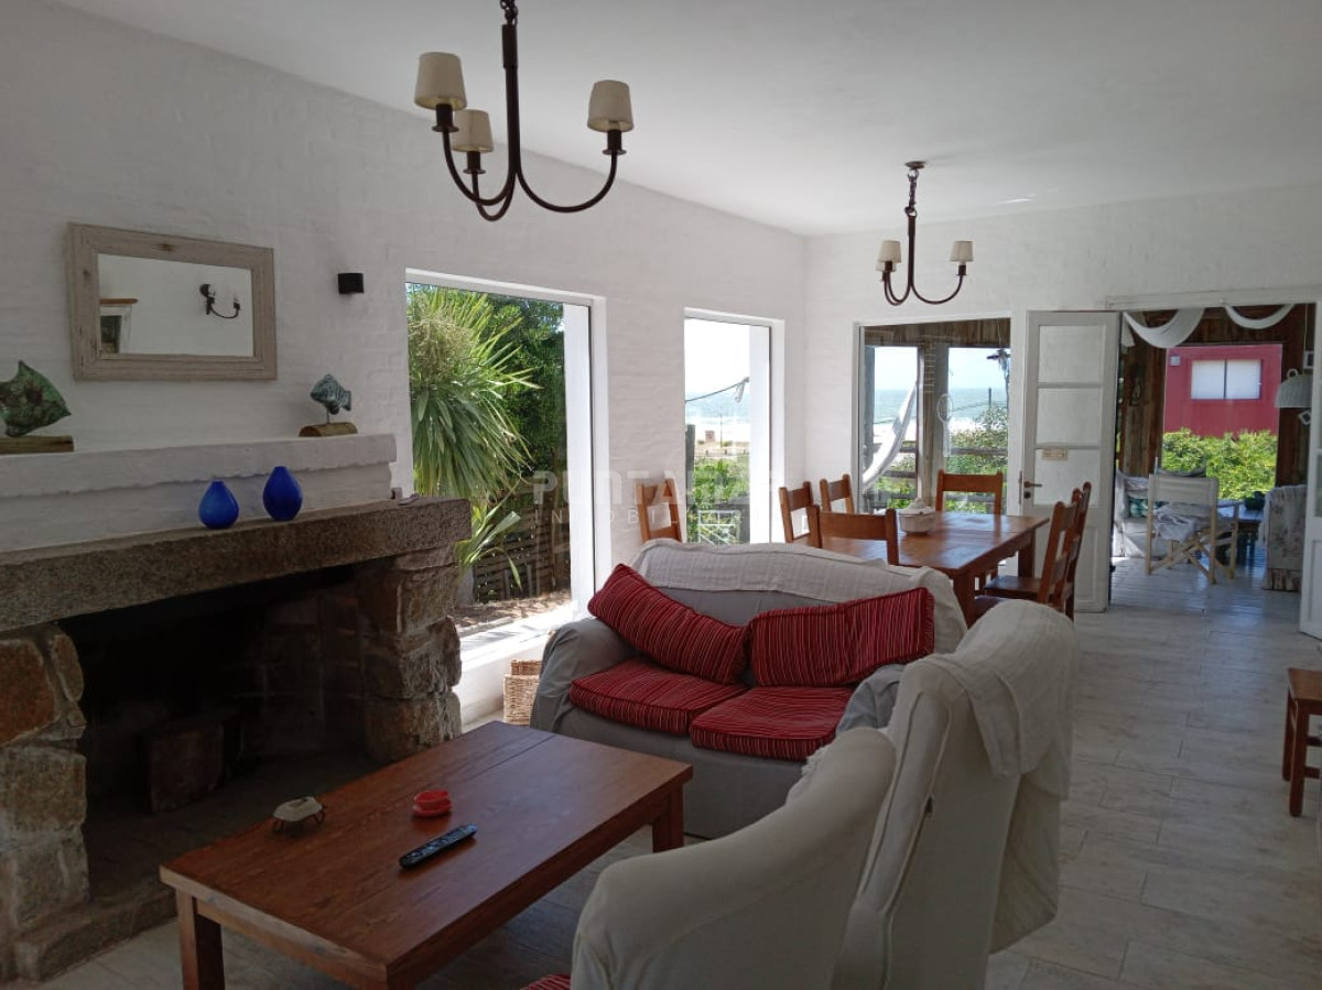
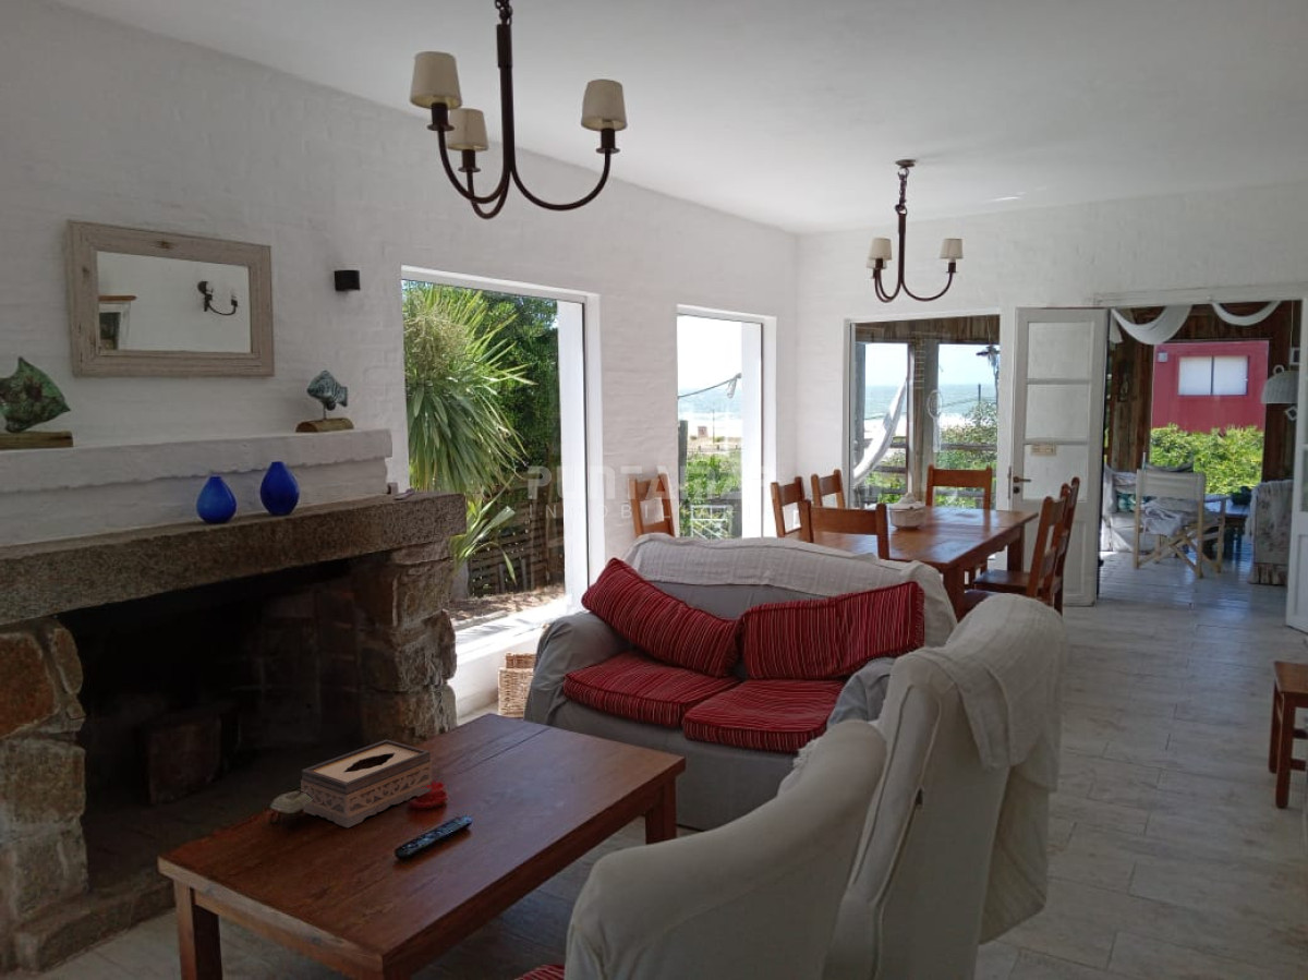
+ tissue box [300,738,434,828]
